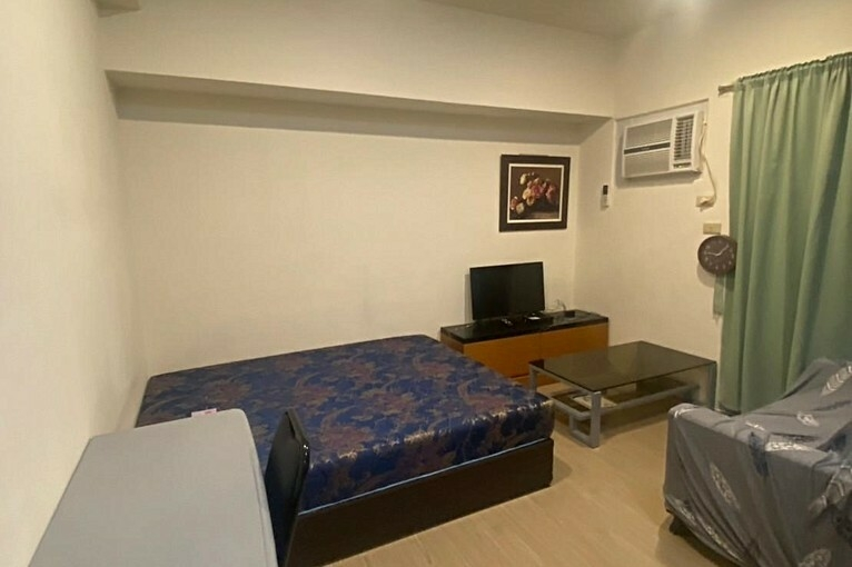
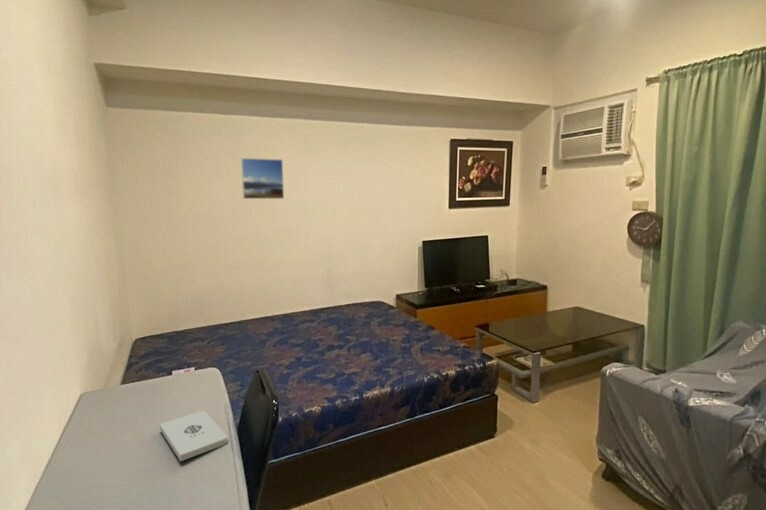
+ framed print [240,157,285,200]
+ notepad [159,410,228,462]
